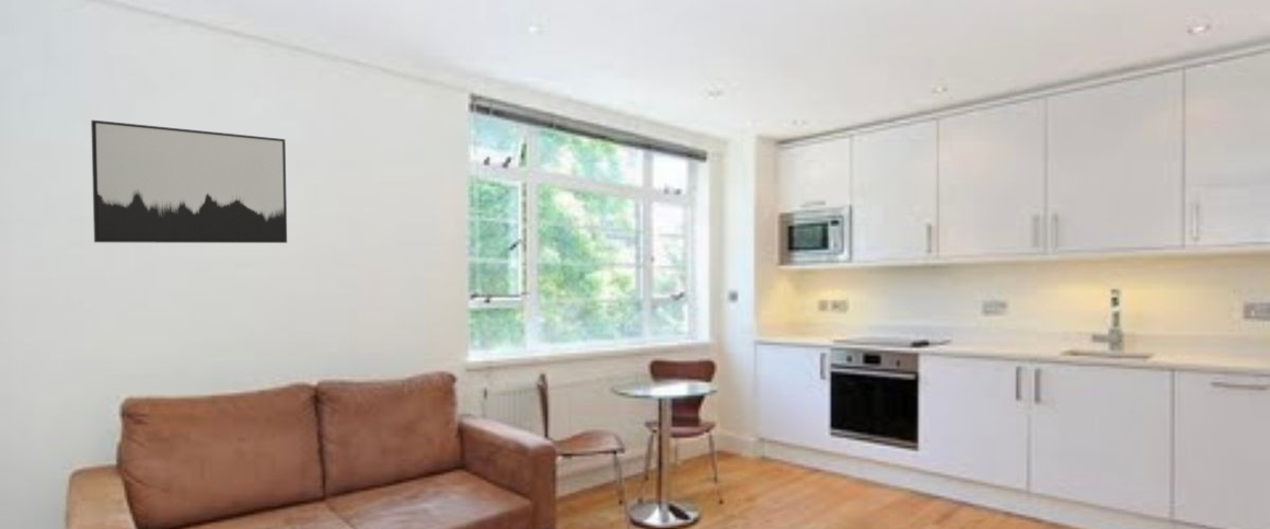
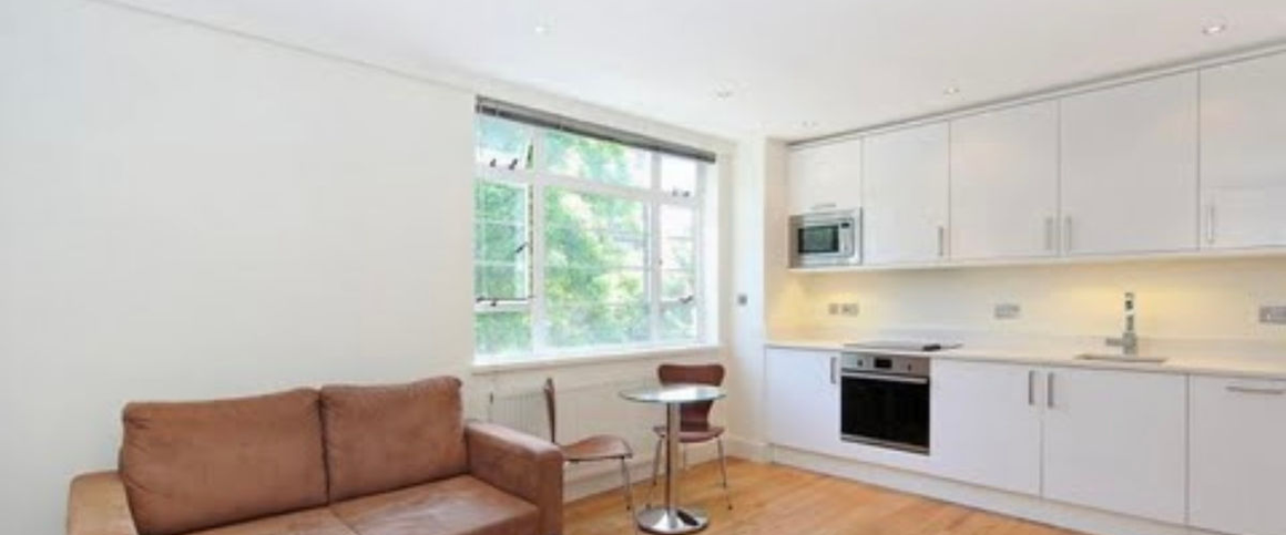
- wall art [90,119,288,244]
